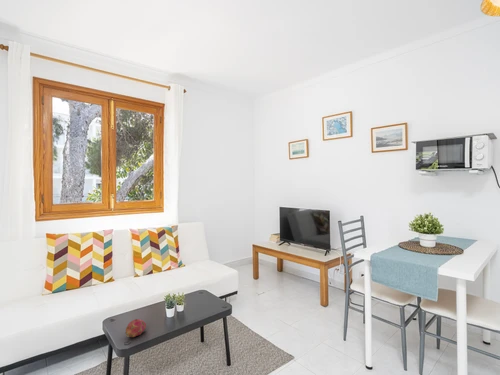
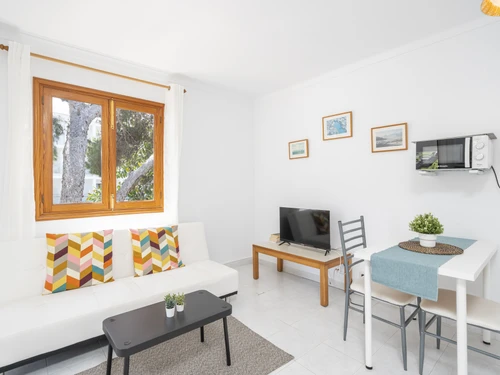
- fruit [125,318,147,338]
